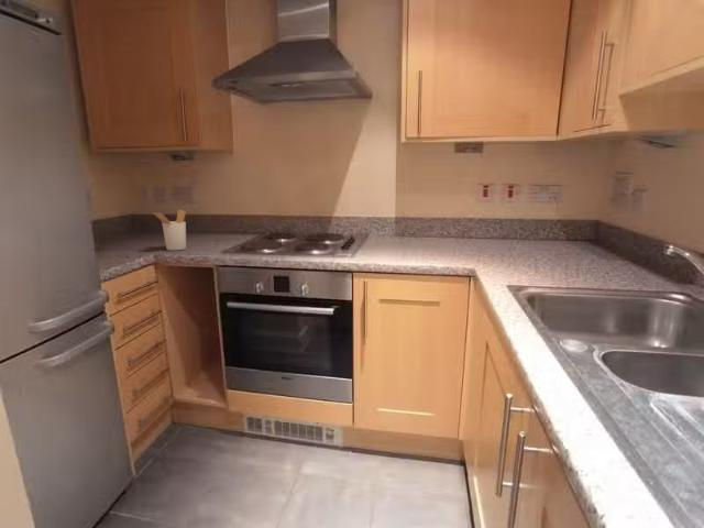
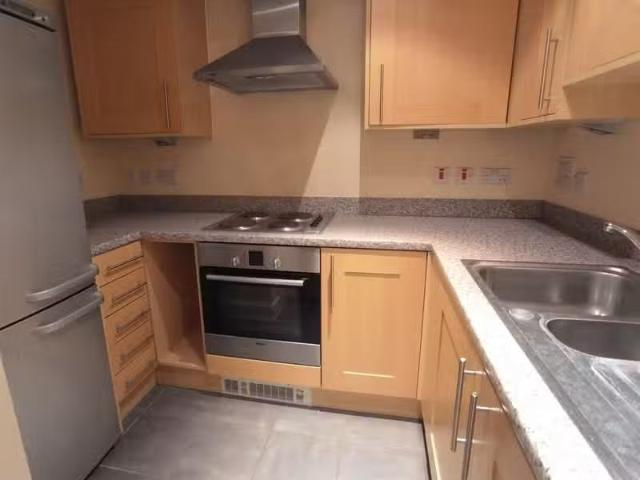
- utensil holder [152,209,187,252]
